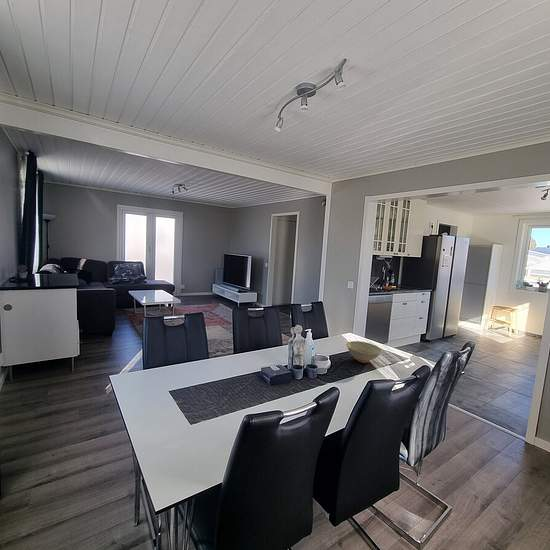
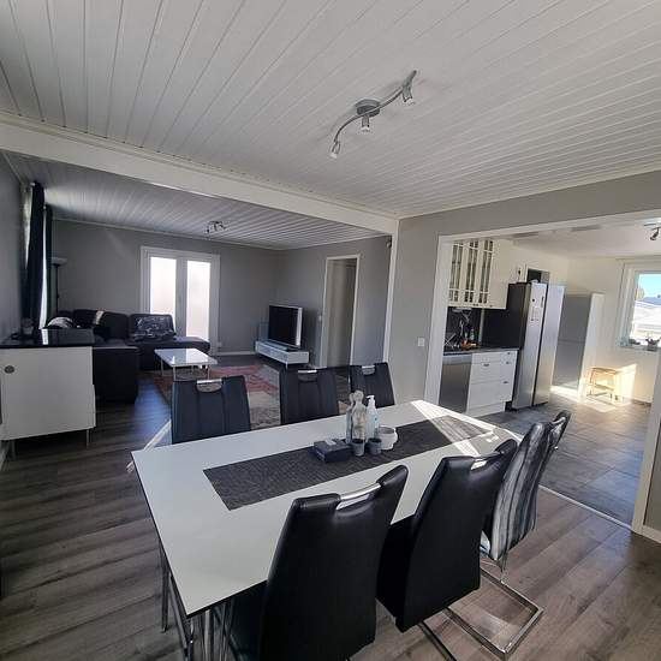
- dish [345,340,383,364]
